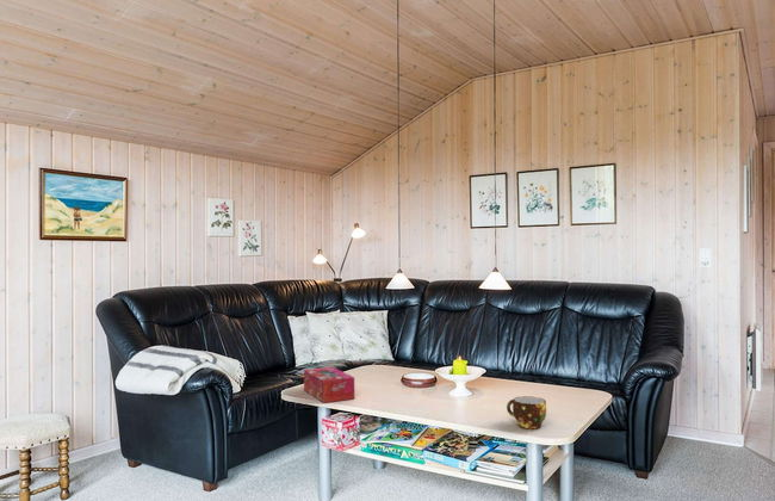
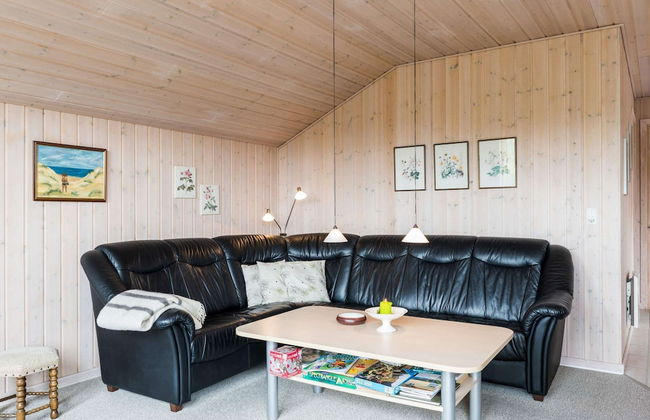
- cup [506,395,547,429]
- tissue box [303,366,355,404]
